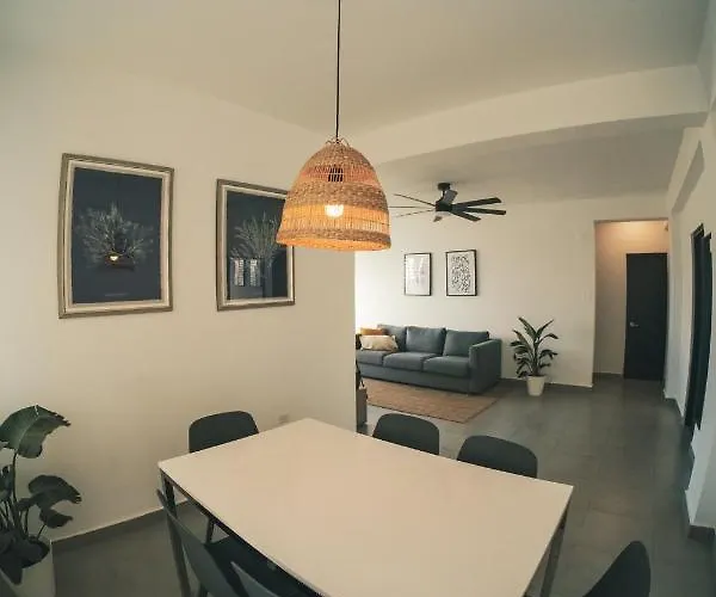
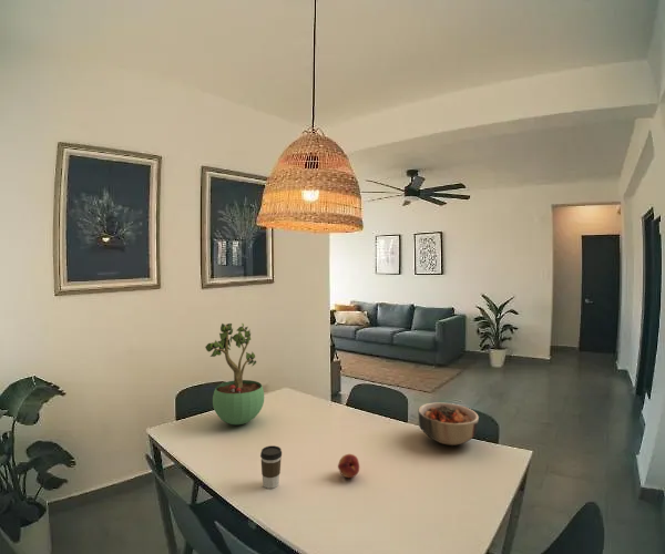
+ coffee cup [259,444,283,490]
+ potted plant [204,322,265,425]
+ fruit [337,453,360,479]
+ bowl [417,402,480,447]
